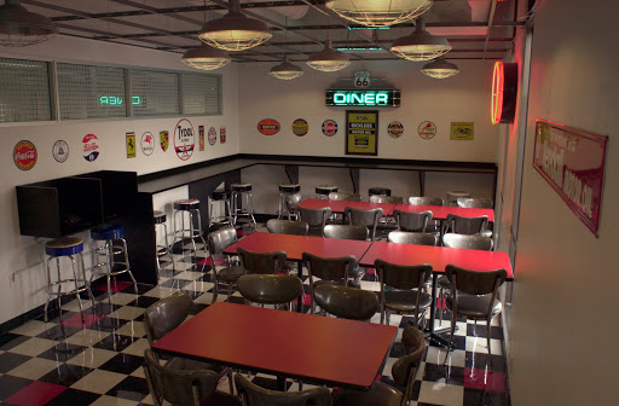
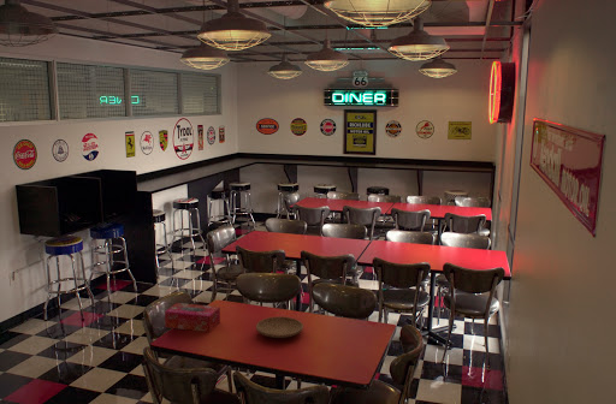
+ tissue box [164,302,221,333]
+ plate [255,315,304,339]
